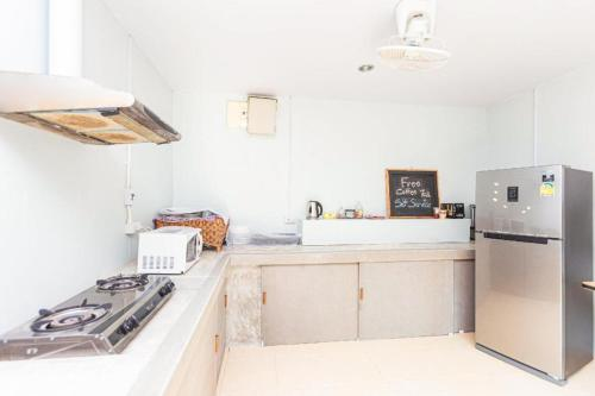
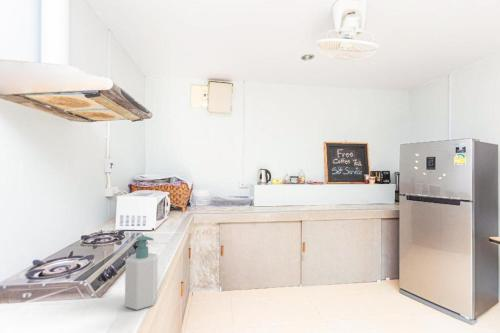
+ soap bottle [124,235,159,311]
